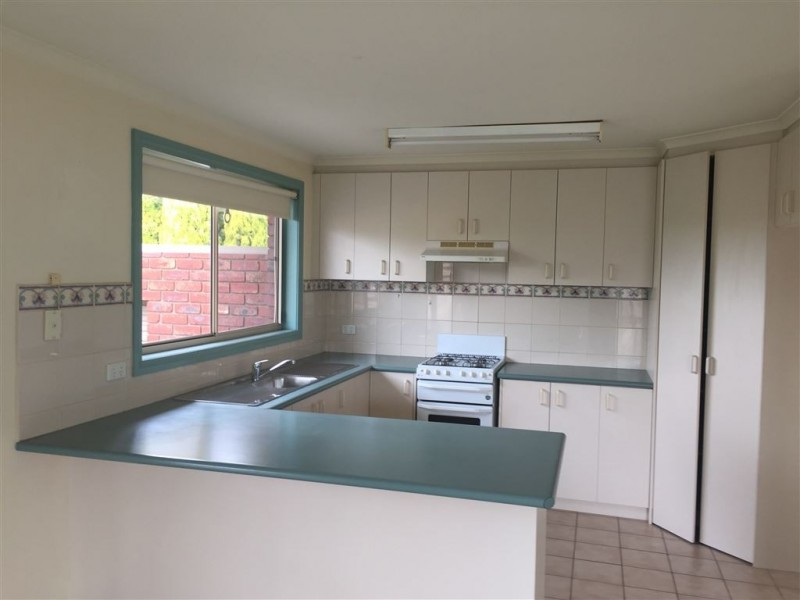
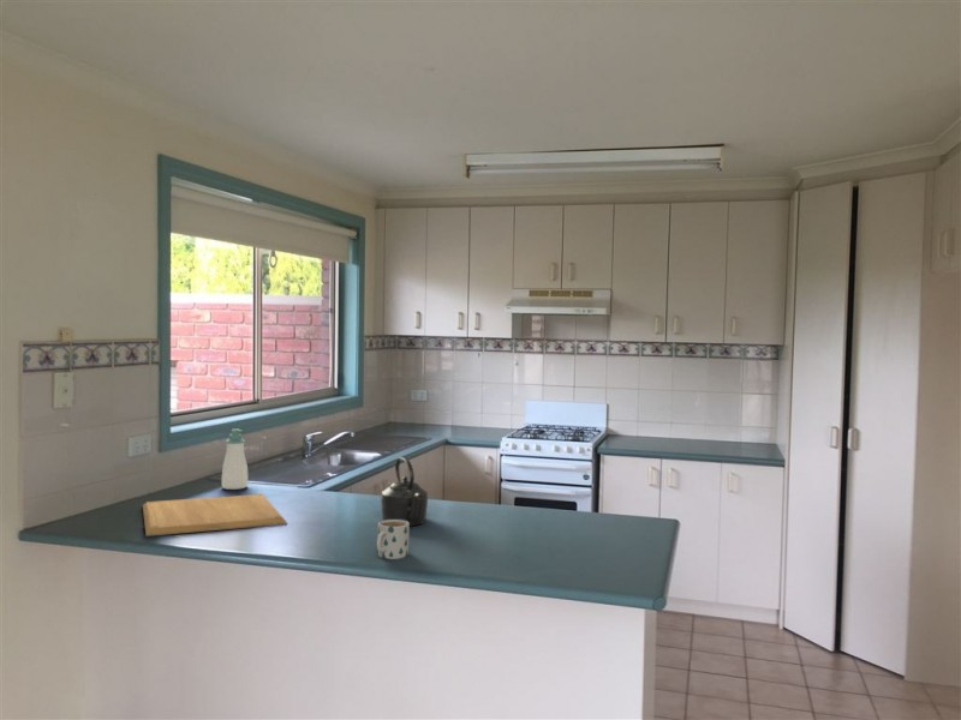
+ soap bottle [221,428,249,491]
+ kettle [380,456,429,527]
+ chopping board [142,493,288,538]
+ mug [376,520,411,560]
